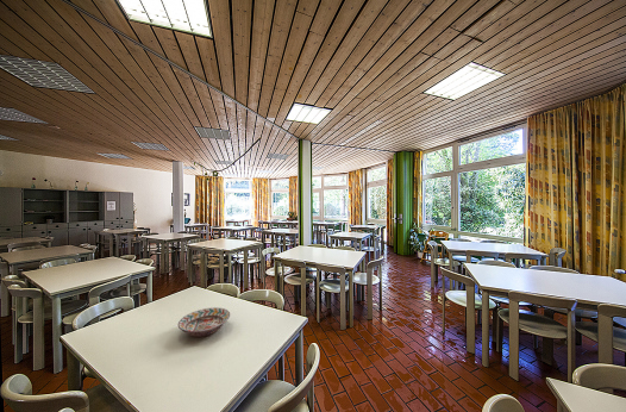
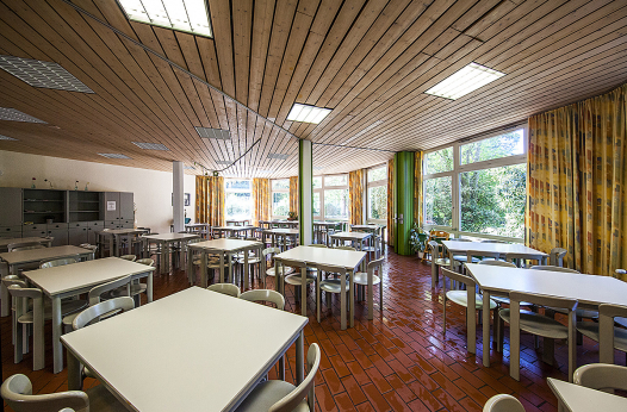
- decorative bowl [177,306,231,338]
